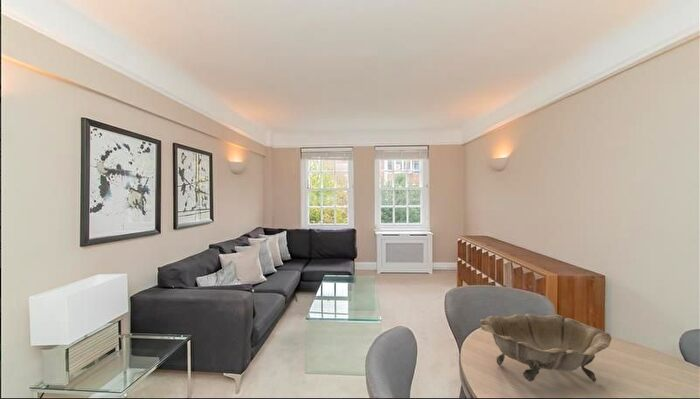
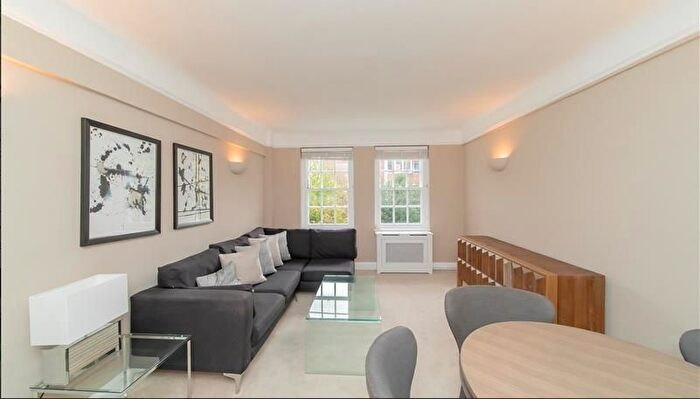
- decorative bowl [479,313,612,383]
